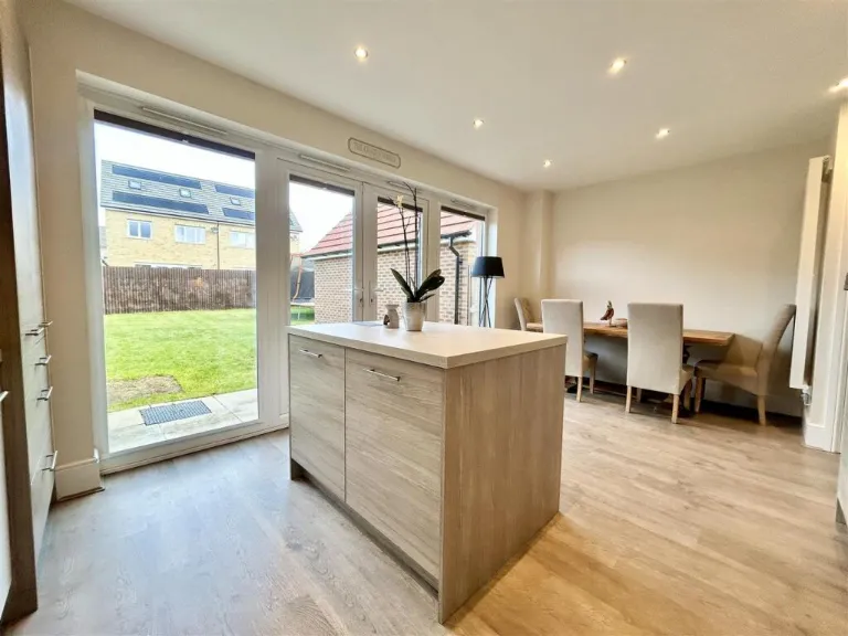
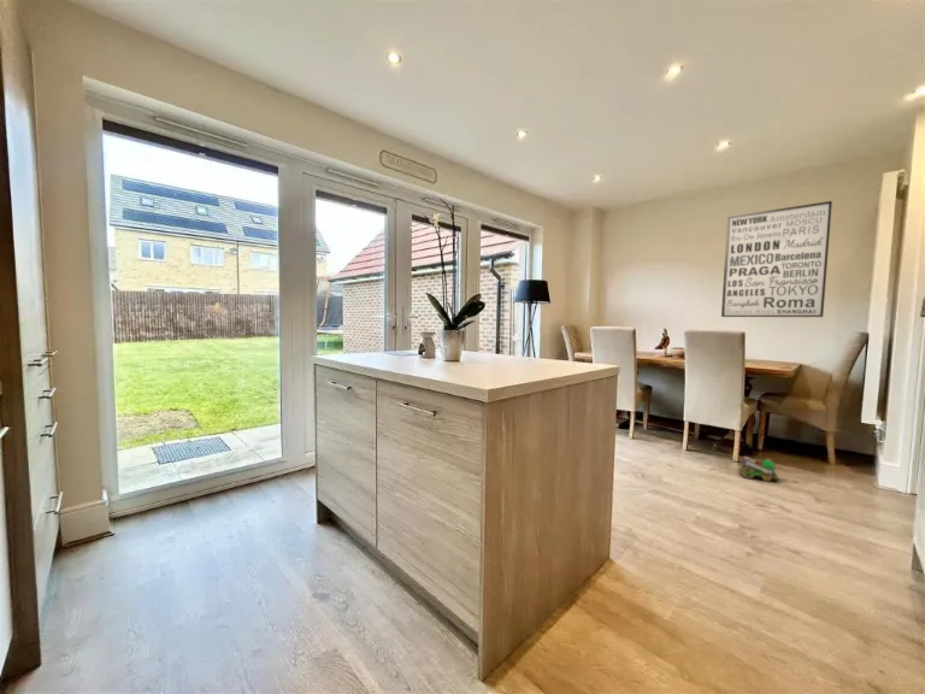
+ wall art [720,200,833,318]
+ toy train [737,455,780,483]
